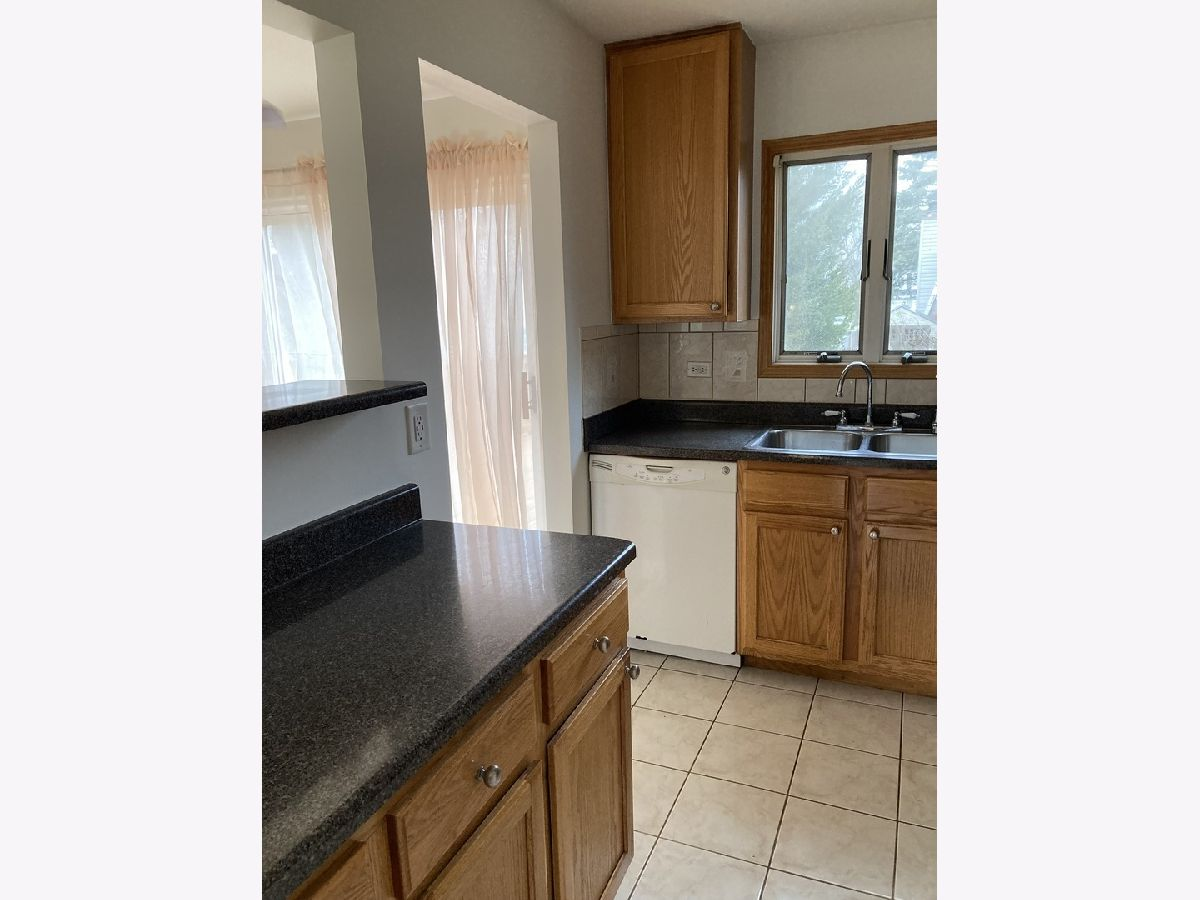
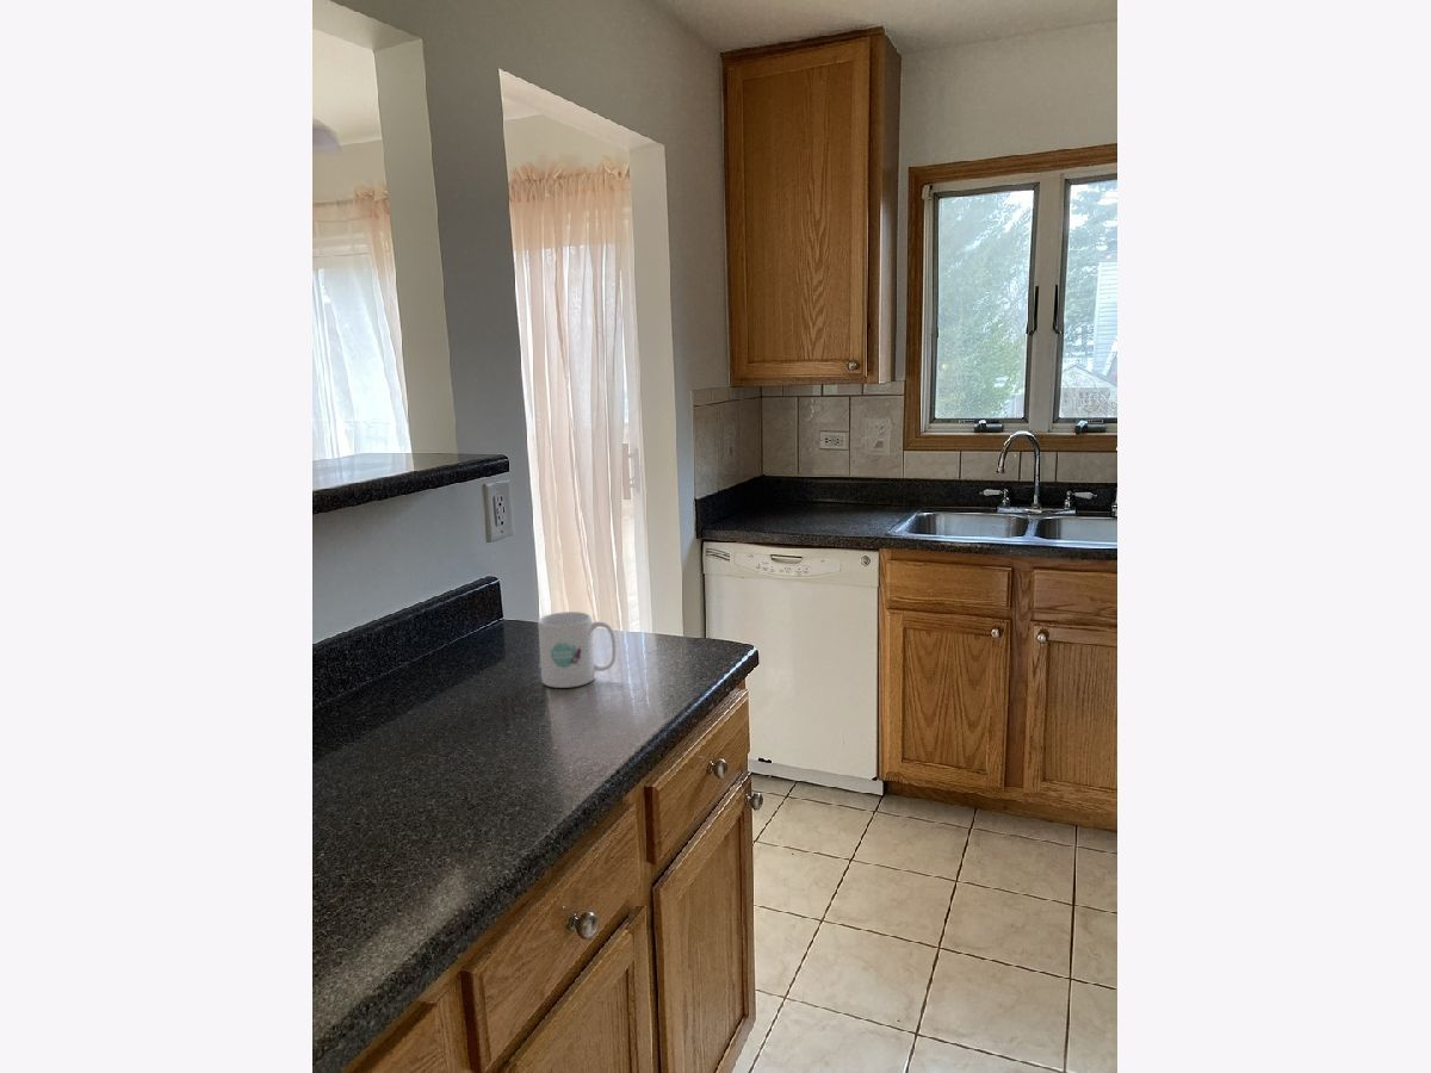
+ mug [537,610,618,689]
